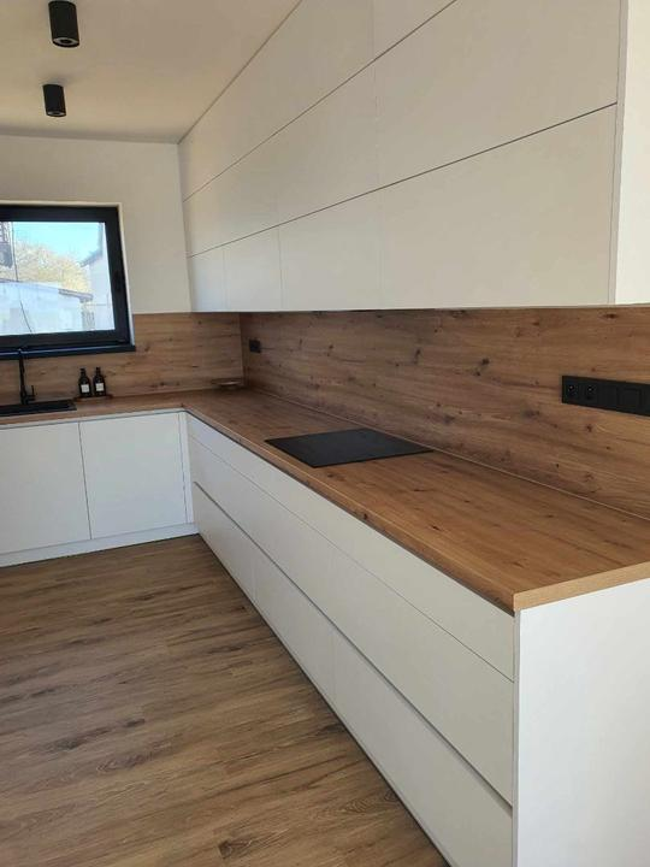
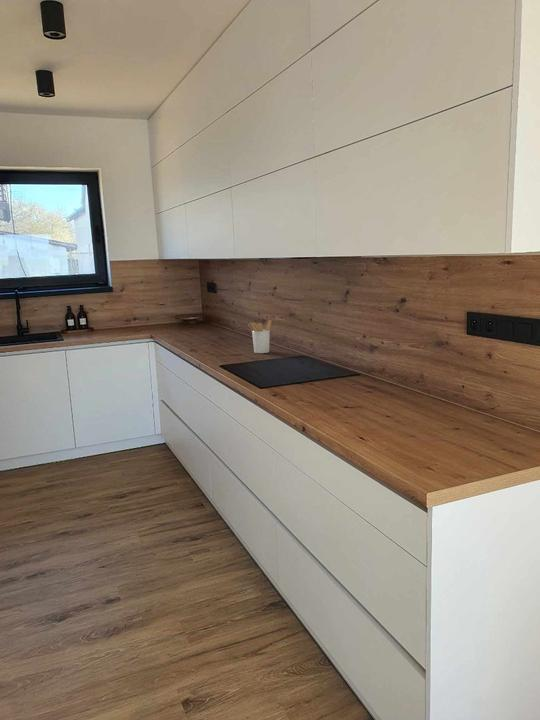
+ utensil holder [247,319,272,354]
